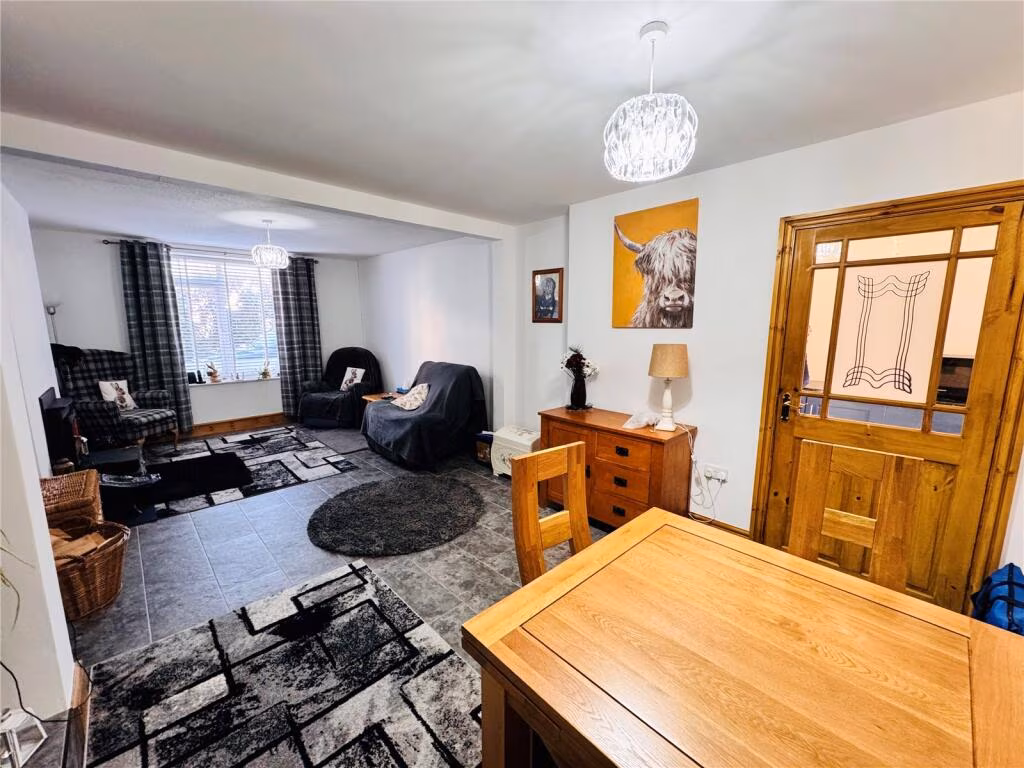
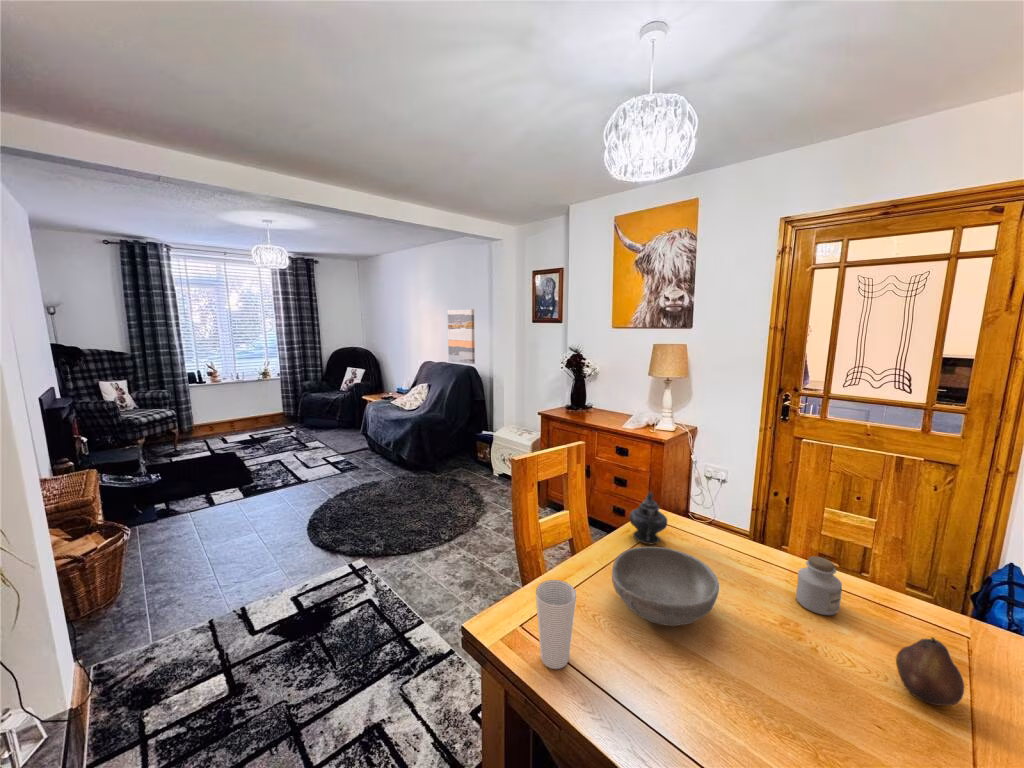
+ wall art [447,308,476,365]
+ jar [795,555,843,616]
+ teapot [628,491,668,545]
+ cup [535,579,577,670]
+ bowl [611,546,720,627]
+ fruit [895,636,965,707]
